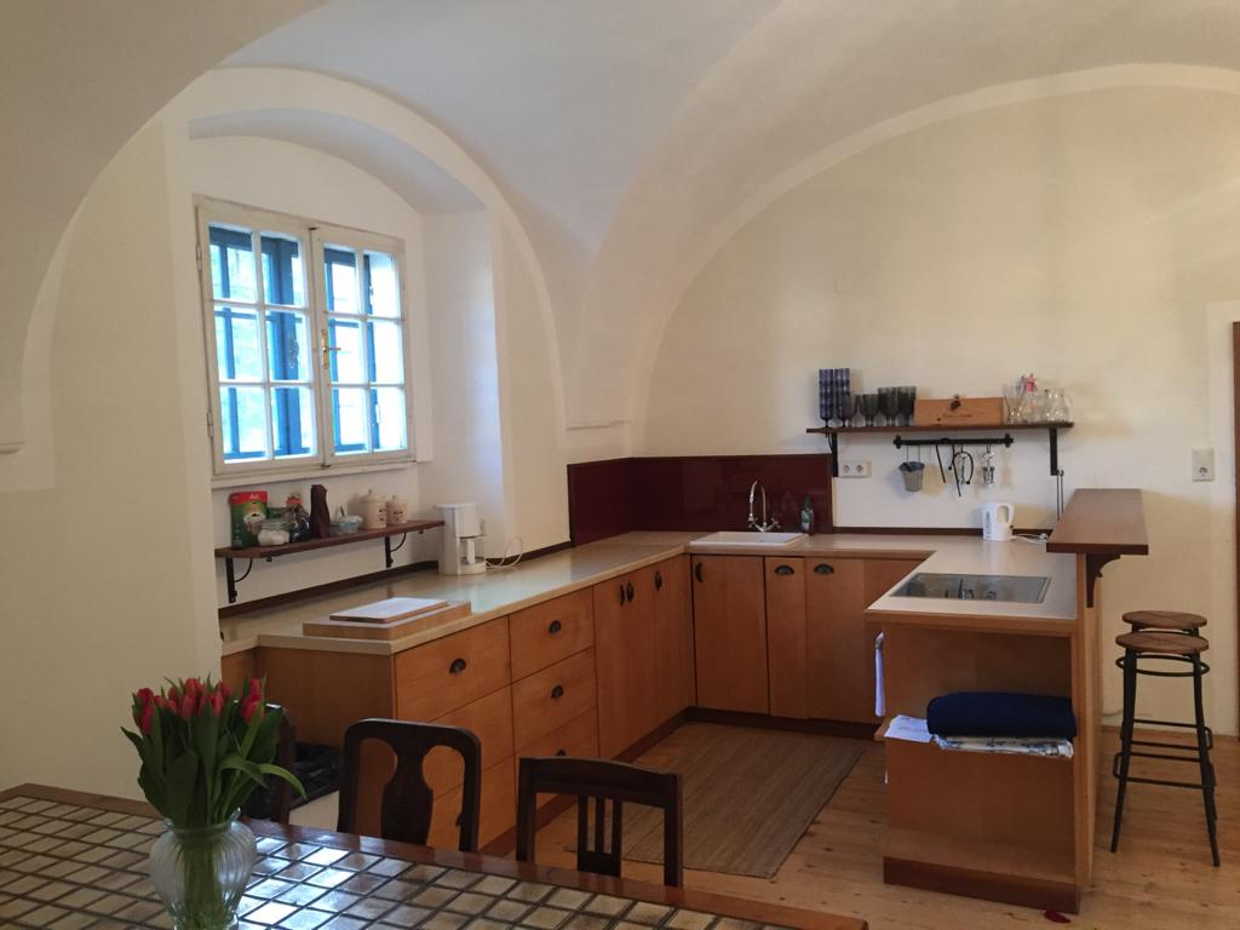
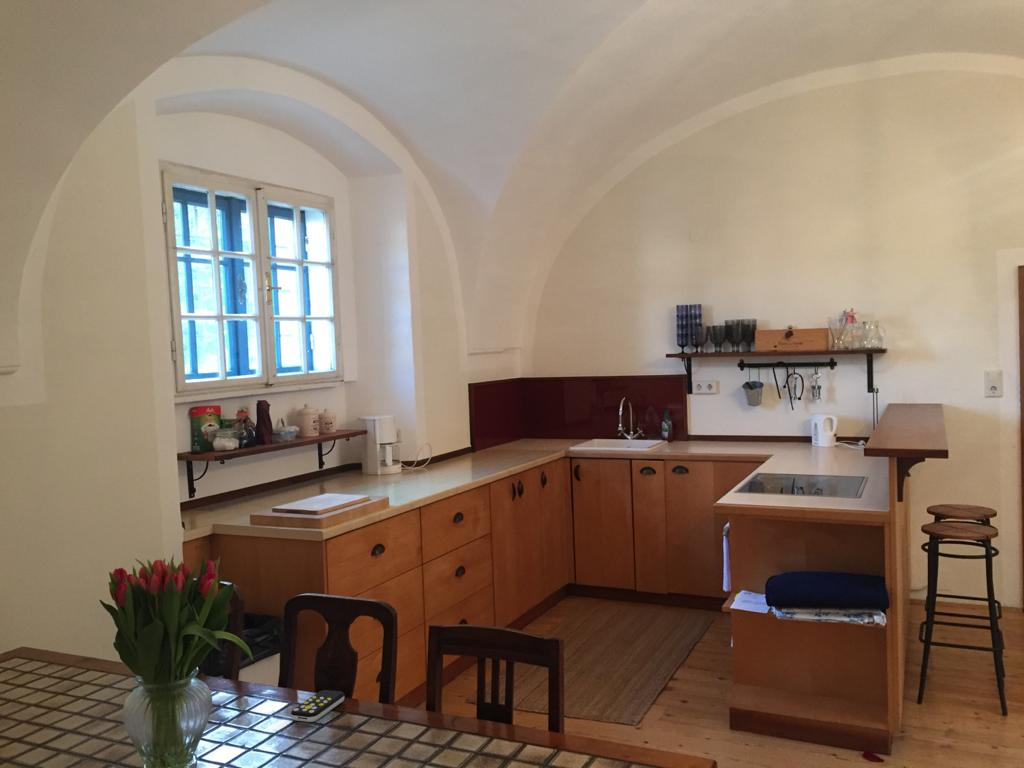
+ remote control [290,689,345,723]
